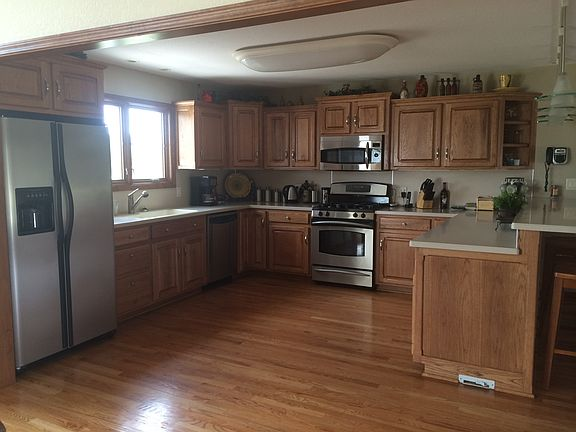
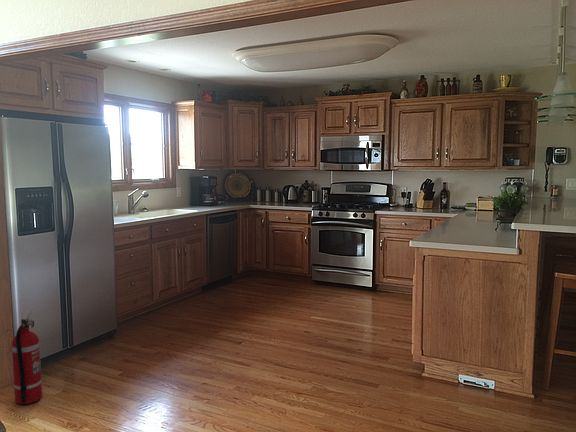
+ fire extinguisher [11,309,43,405]
